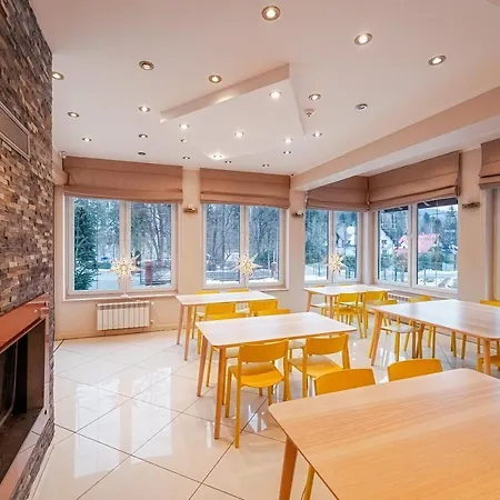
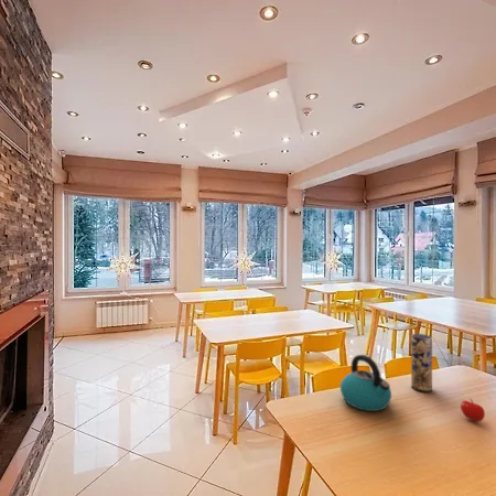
+ kettle [339,354,392,412]
+ vase [410,333,433,393]
+ apple [460,398,486,423]
